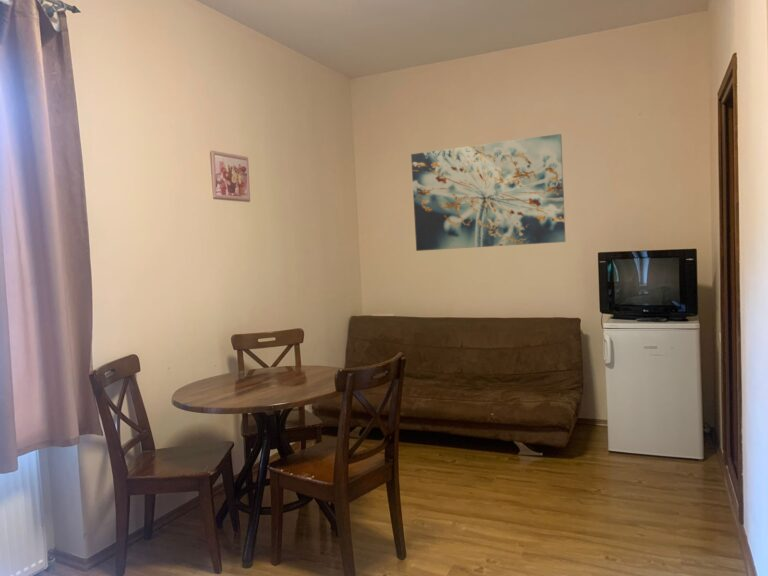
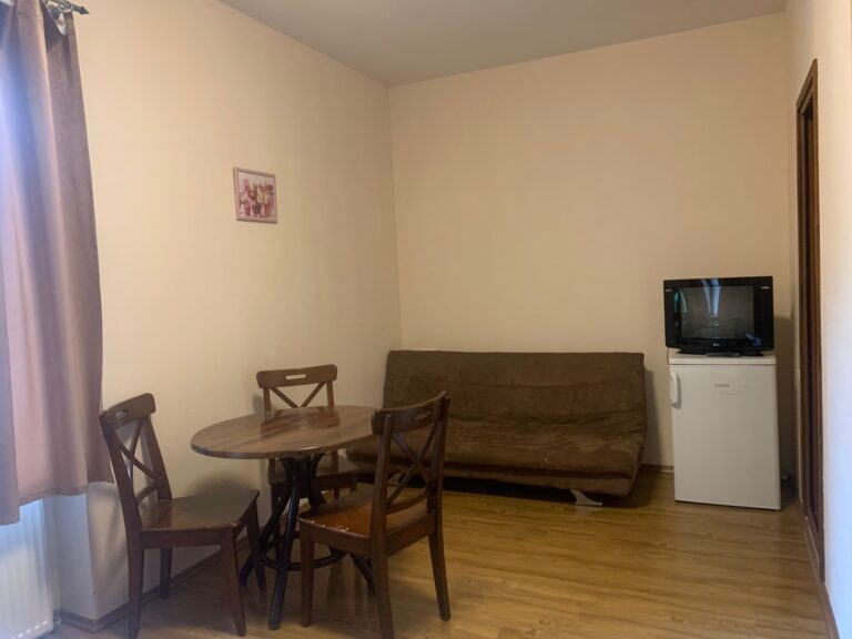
- wall art [410,133,567,252]
